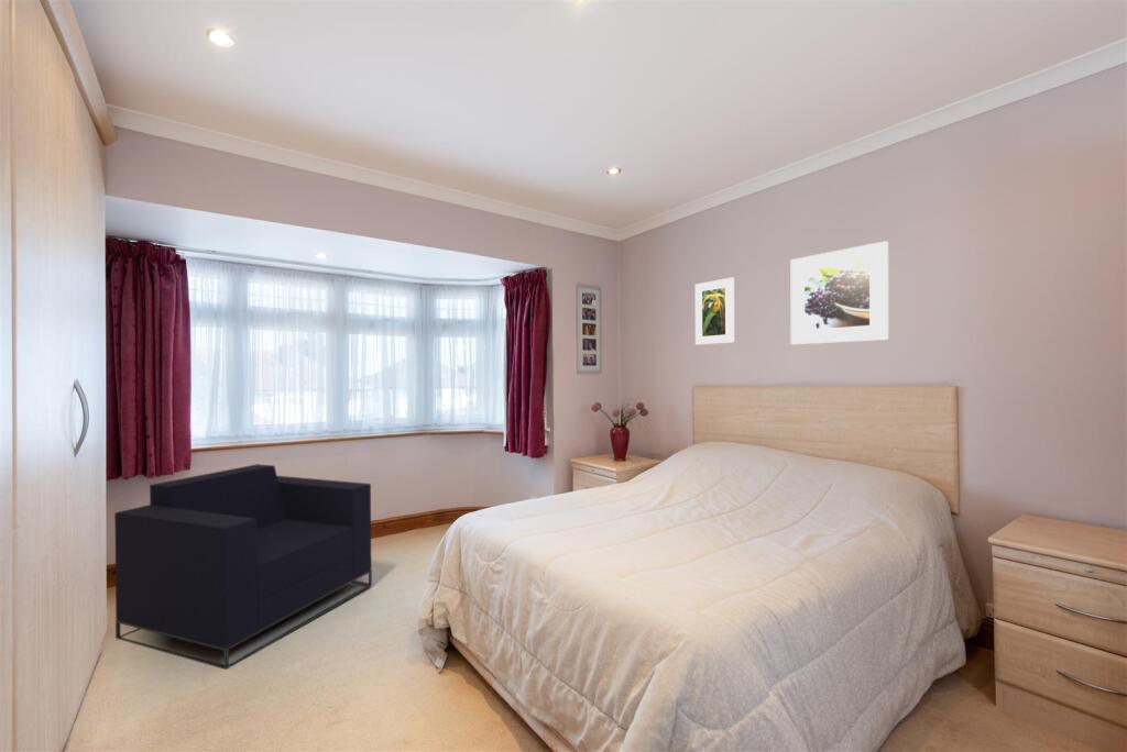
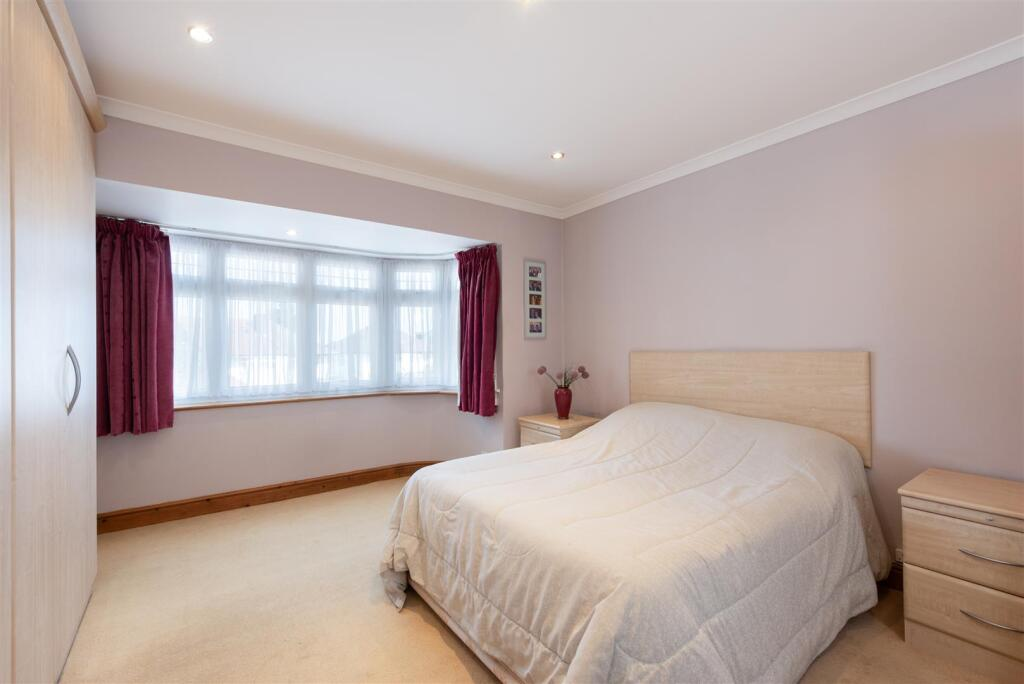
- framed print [789,240,889,346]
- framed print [694,277,735,346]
- armchair [113,463,373,671]
